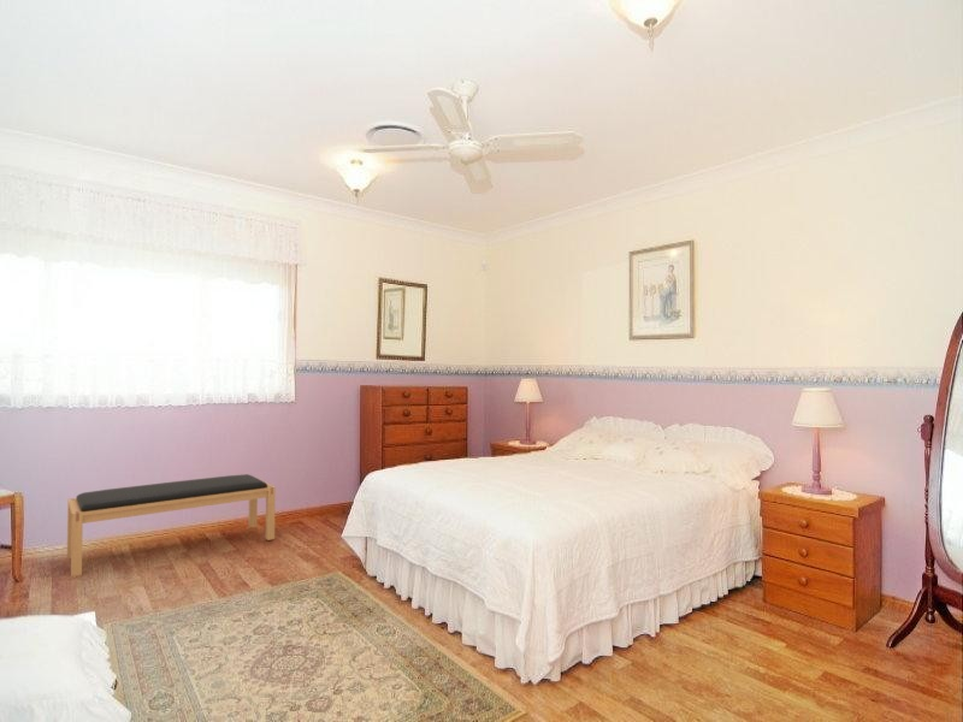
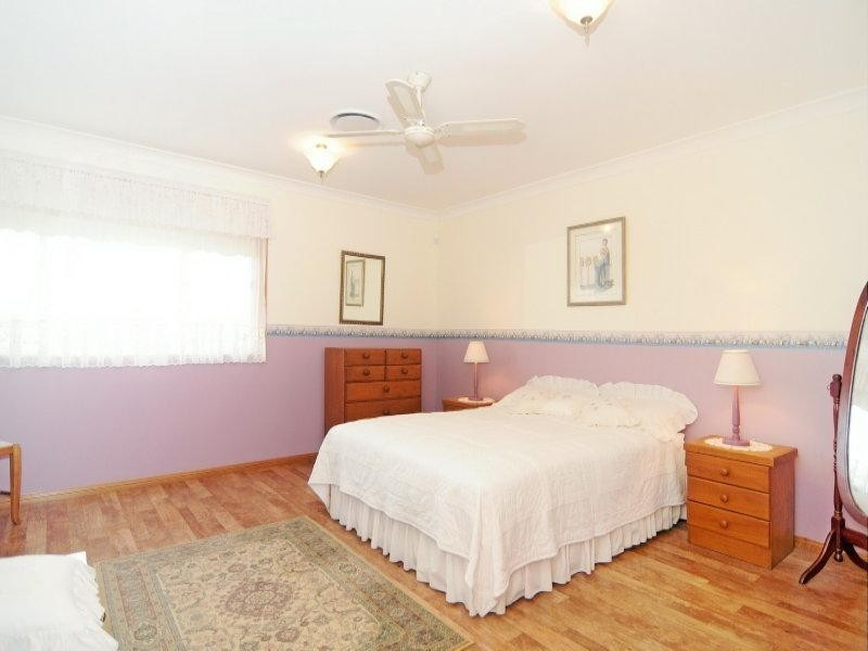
- bench [66,473,277,578]
